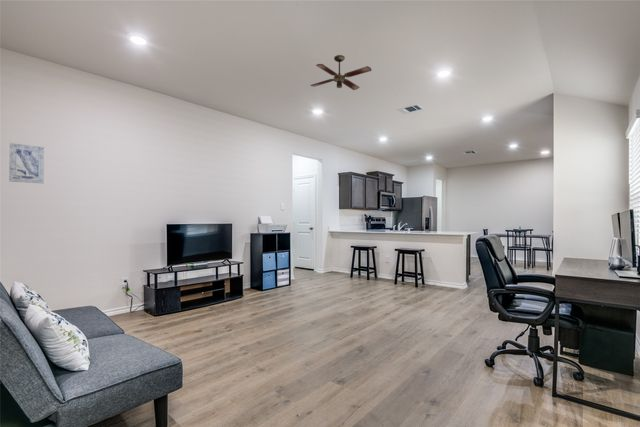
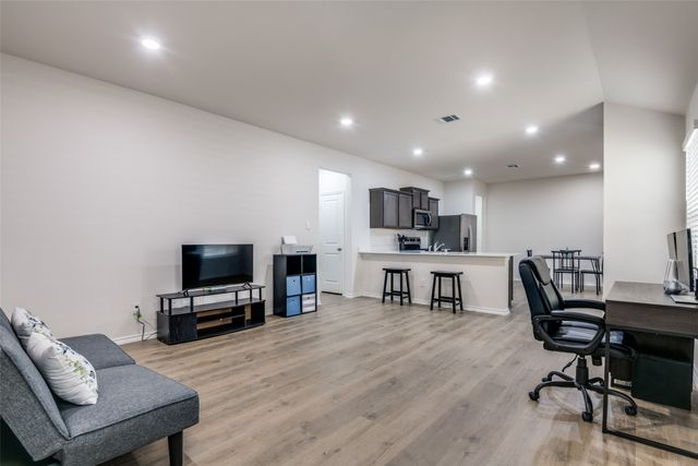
- wall art [8,142,45,185]
- ceiling fan [310,54,373,91]
